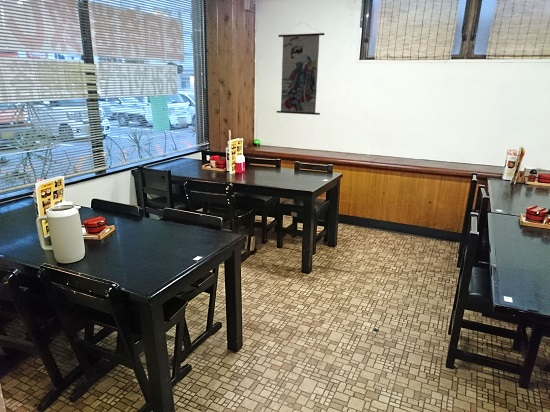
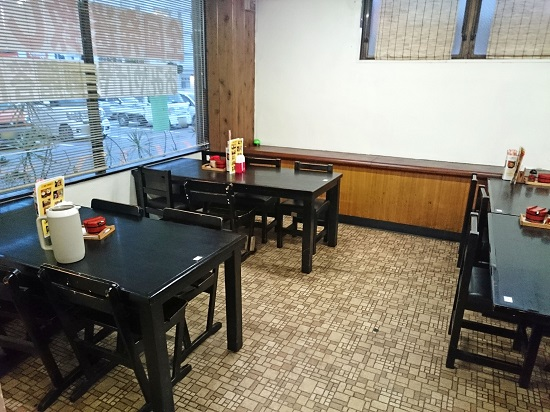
- wall scroll [276,21,325,116]
